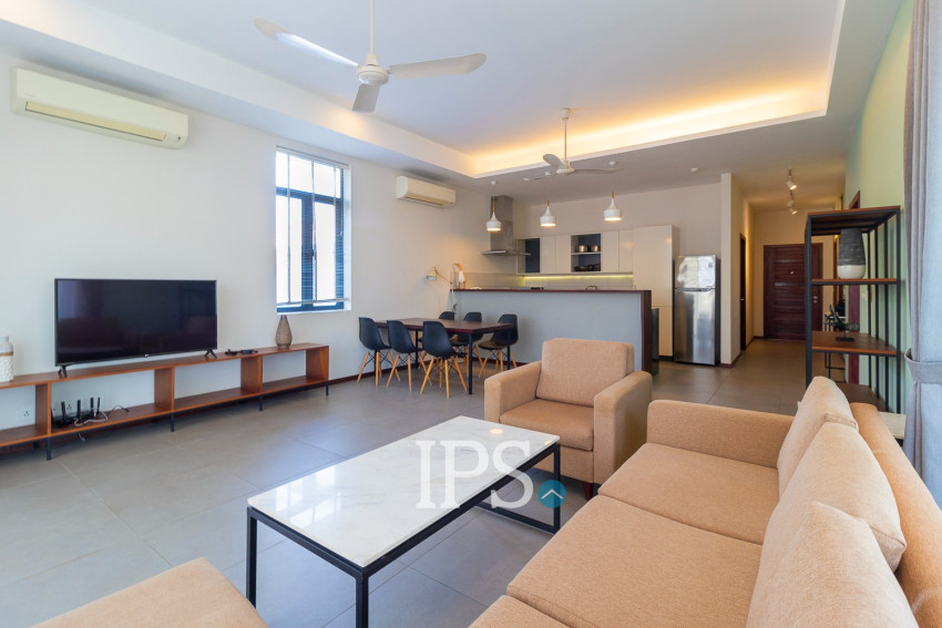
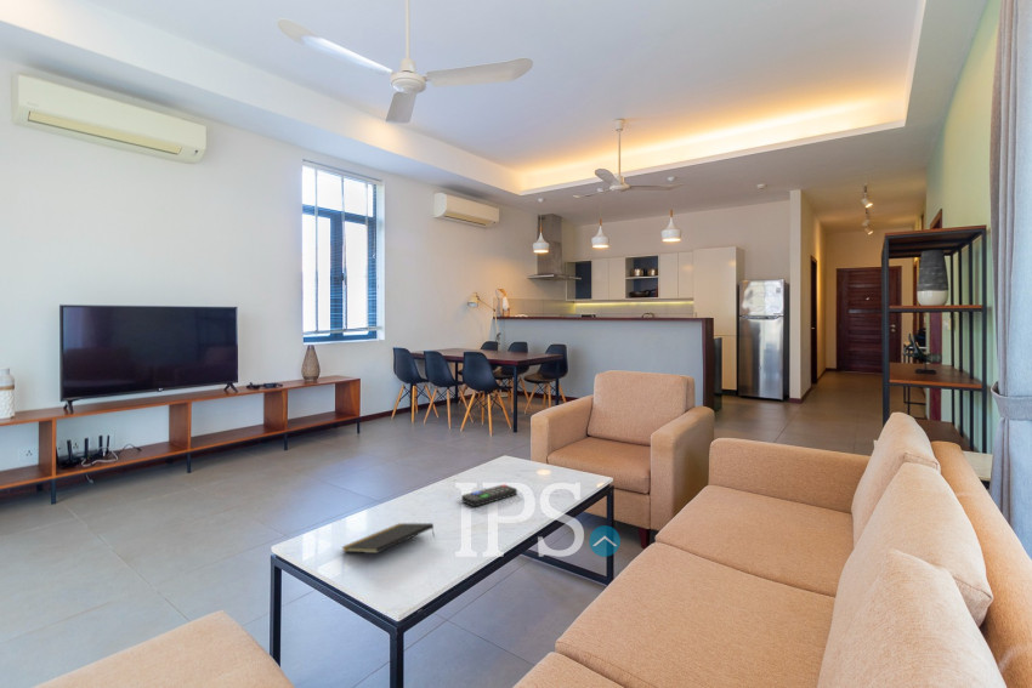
+ remote control [460,483,518,507]
+ notepad [341,522,436,555]
